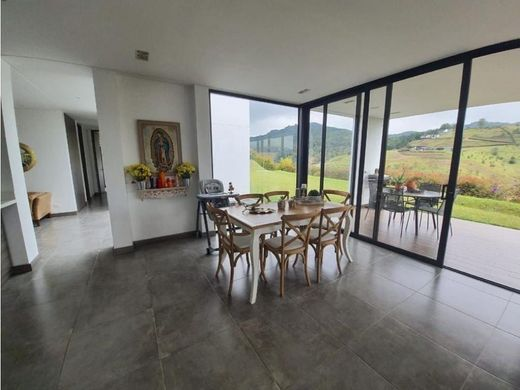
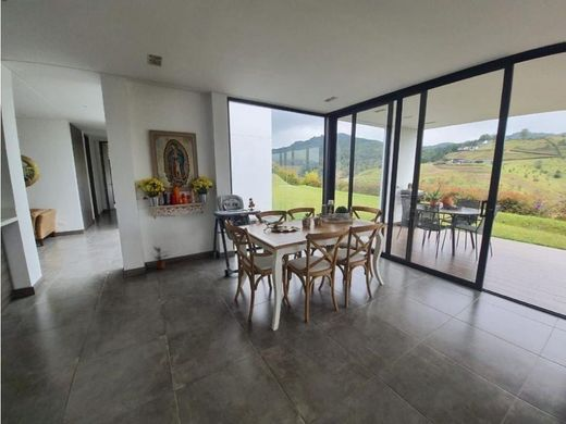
+ potted plant [148,245,171,270]
